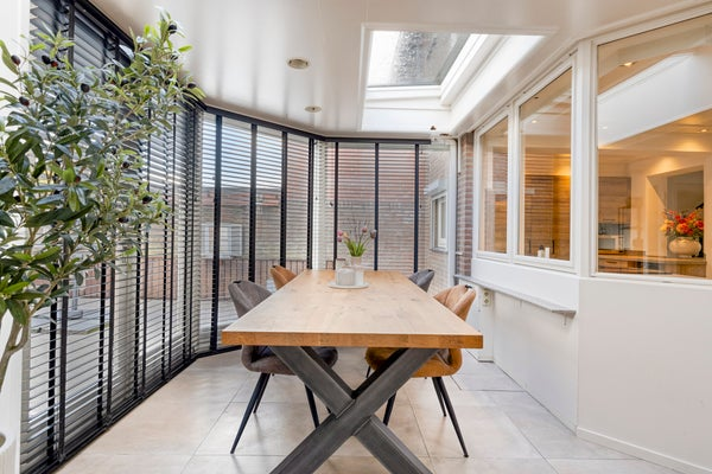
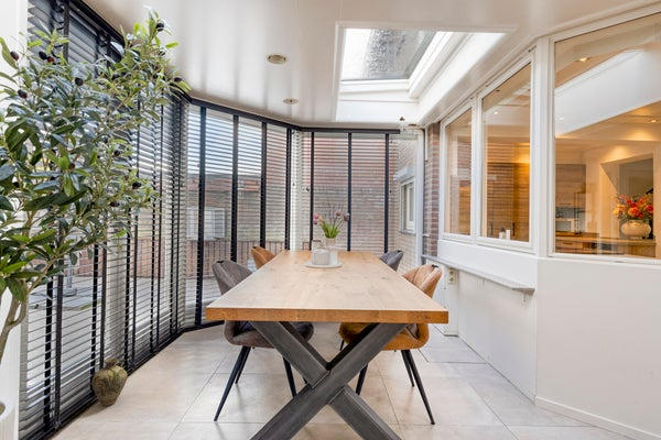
+ jug [91,358,129,407]
